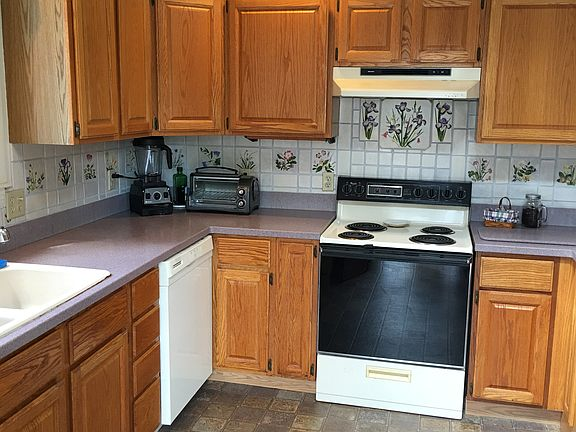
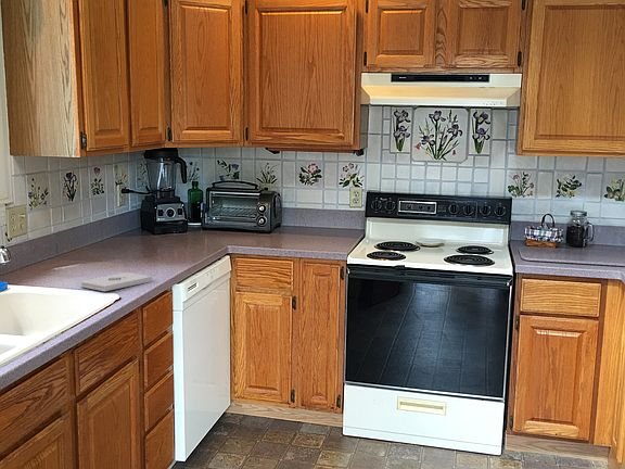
+ notepad [80,271,153,292]
